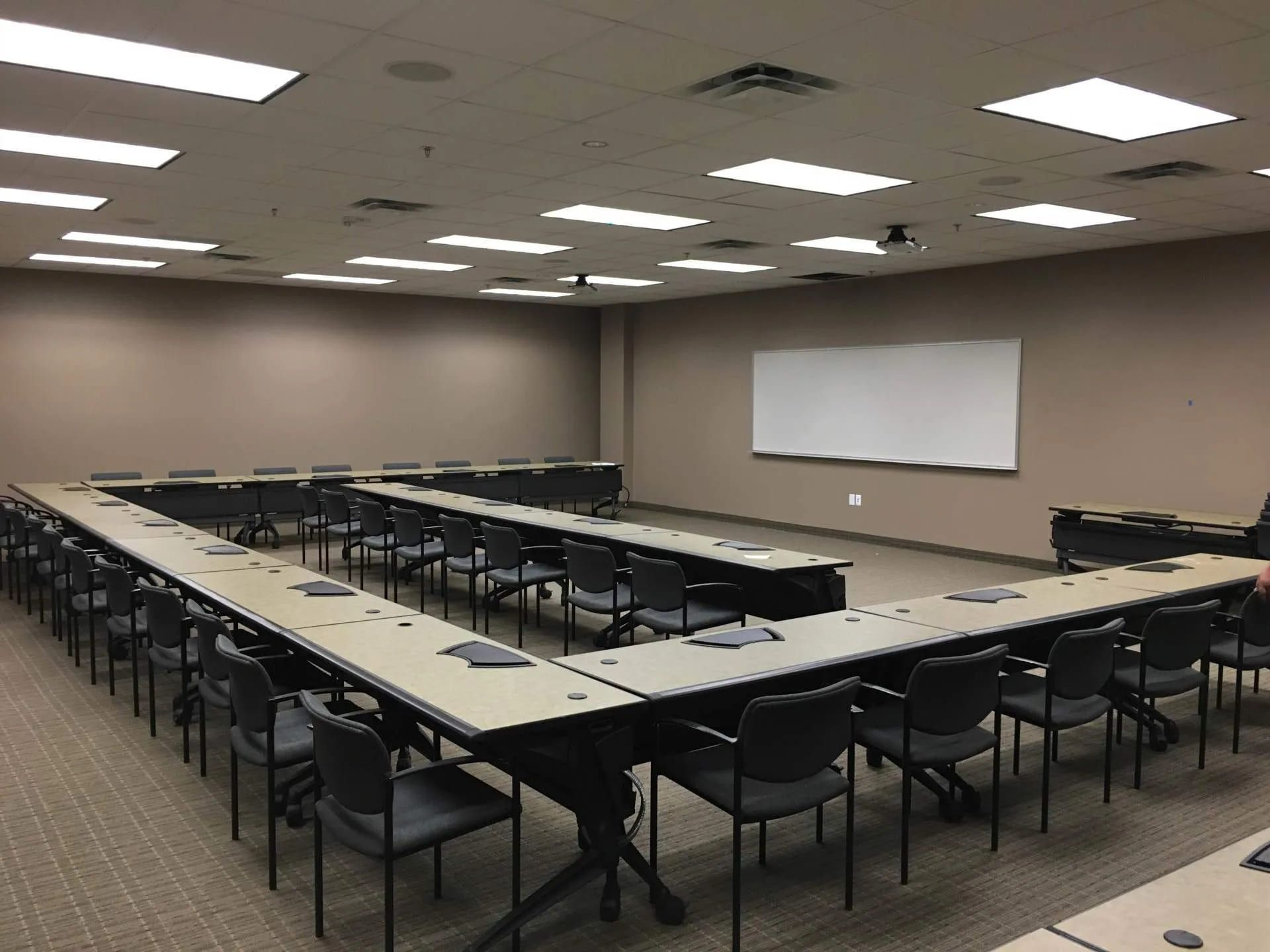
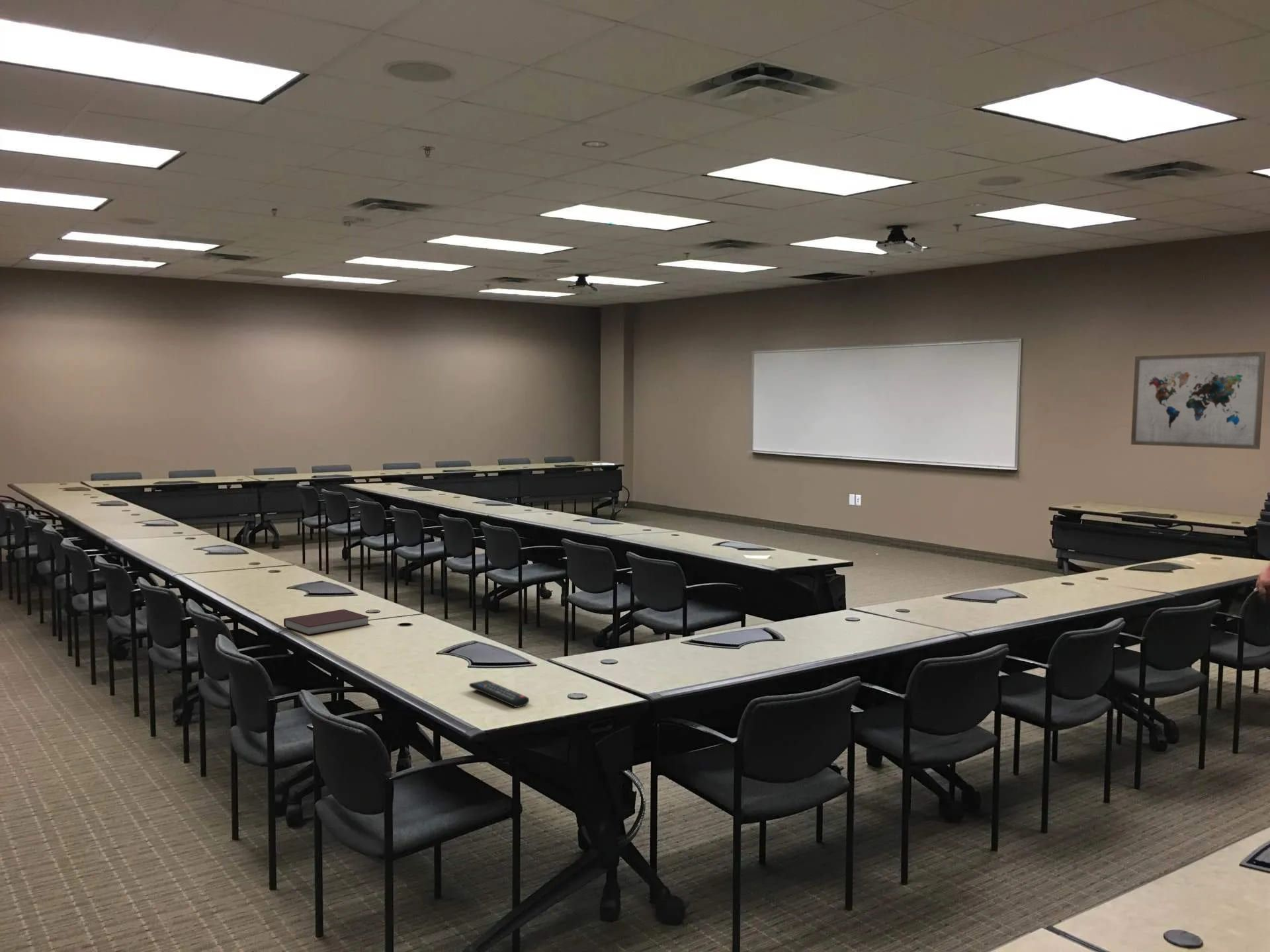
+ notebook [283,609,370,636]
+ wall art [1130,351,1266,450]
+ remote control [468,680,530,708]
